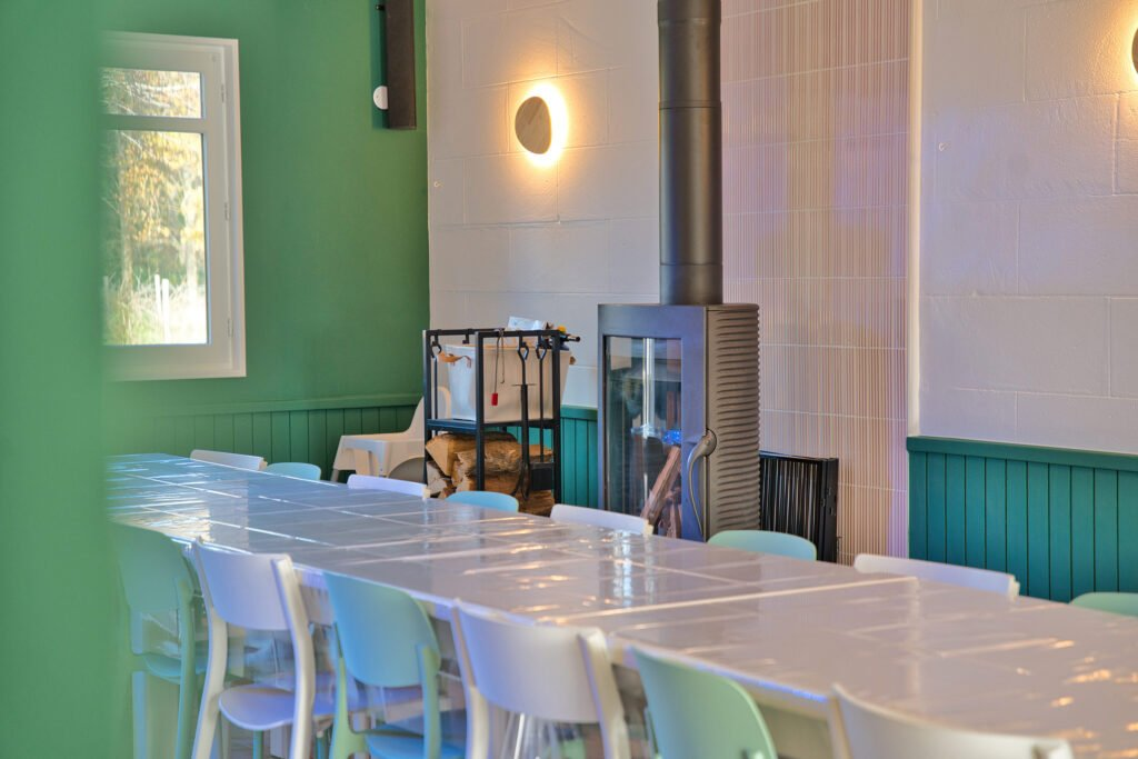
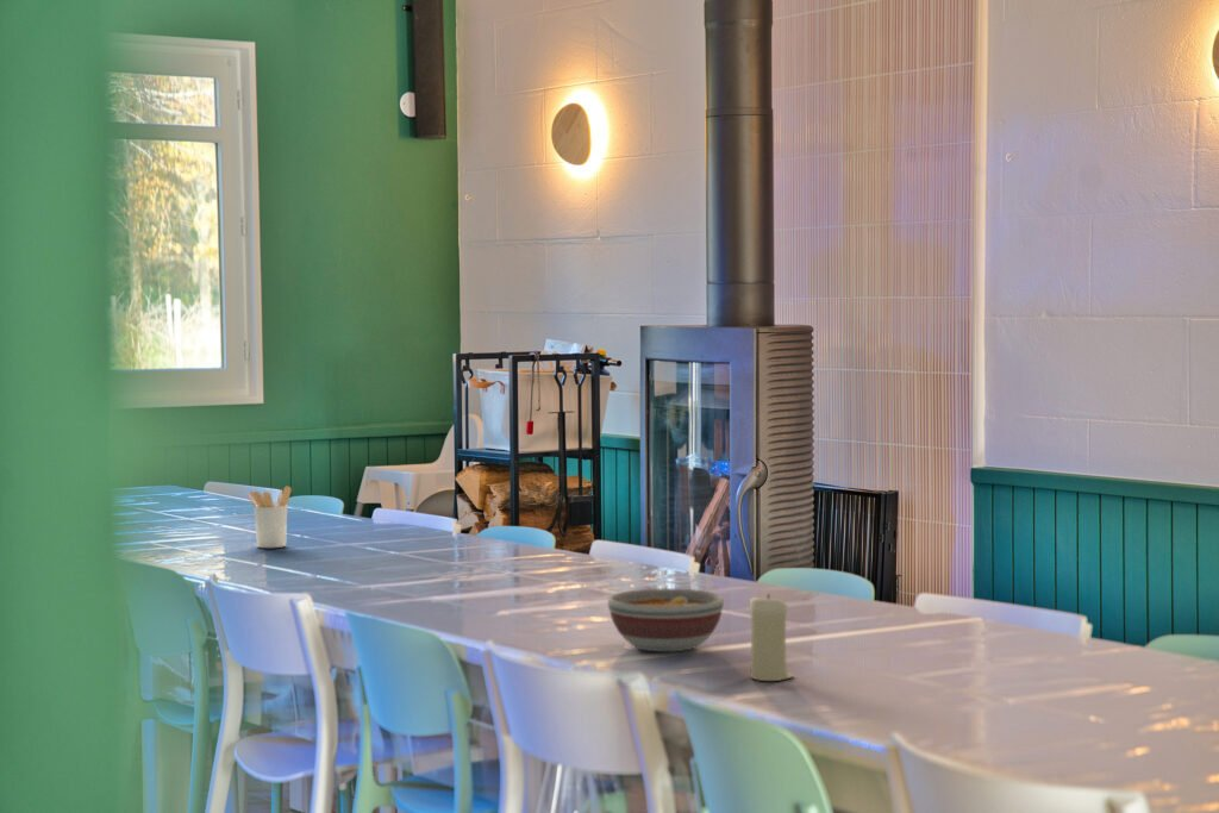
+ utensil holder [246,484,293,549]
+ bowl [606,587,725,652]
+ candle [749,593,795,682]
